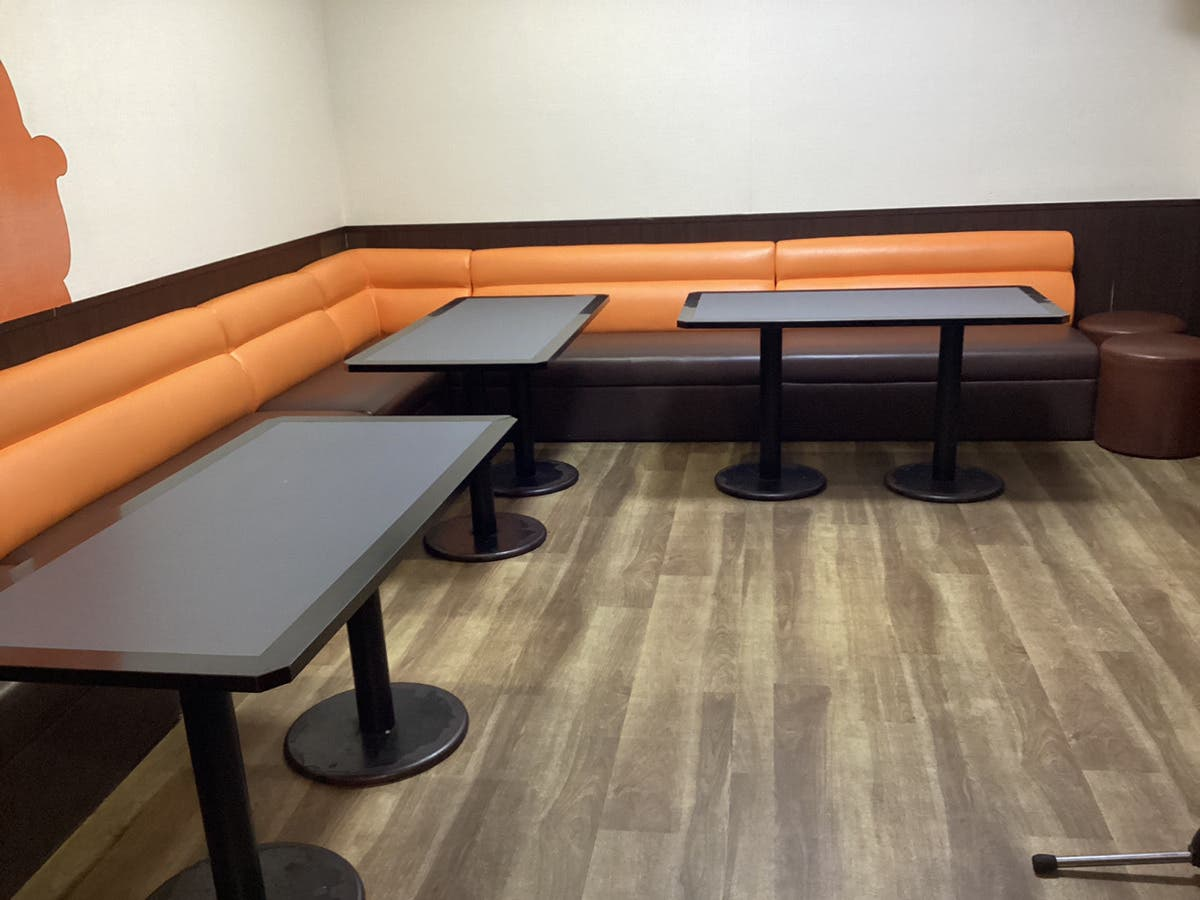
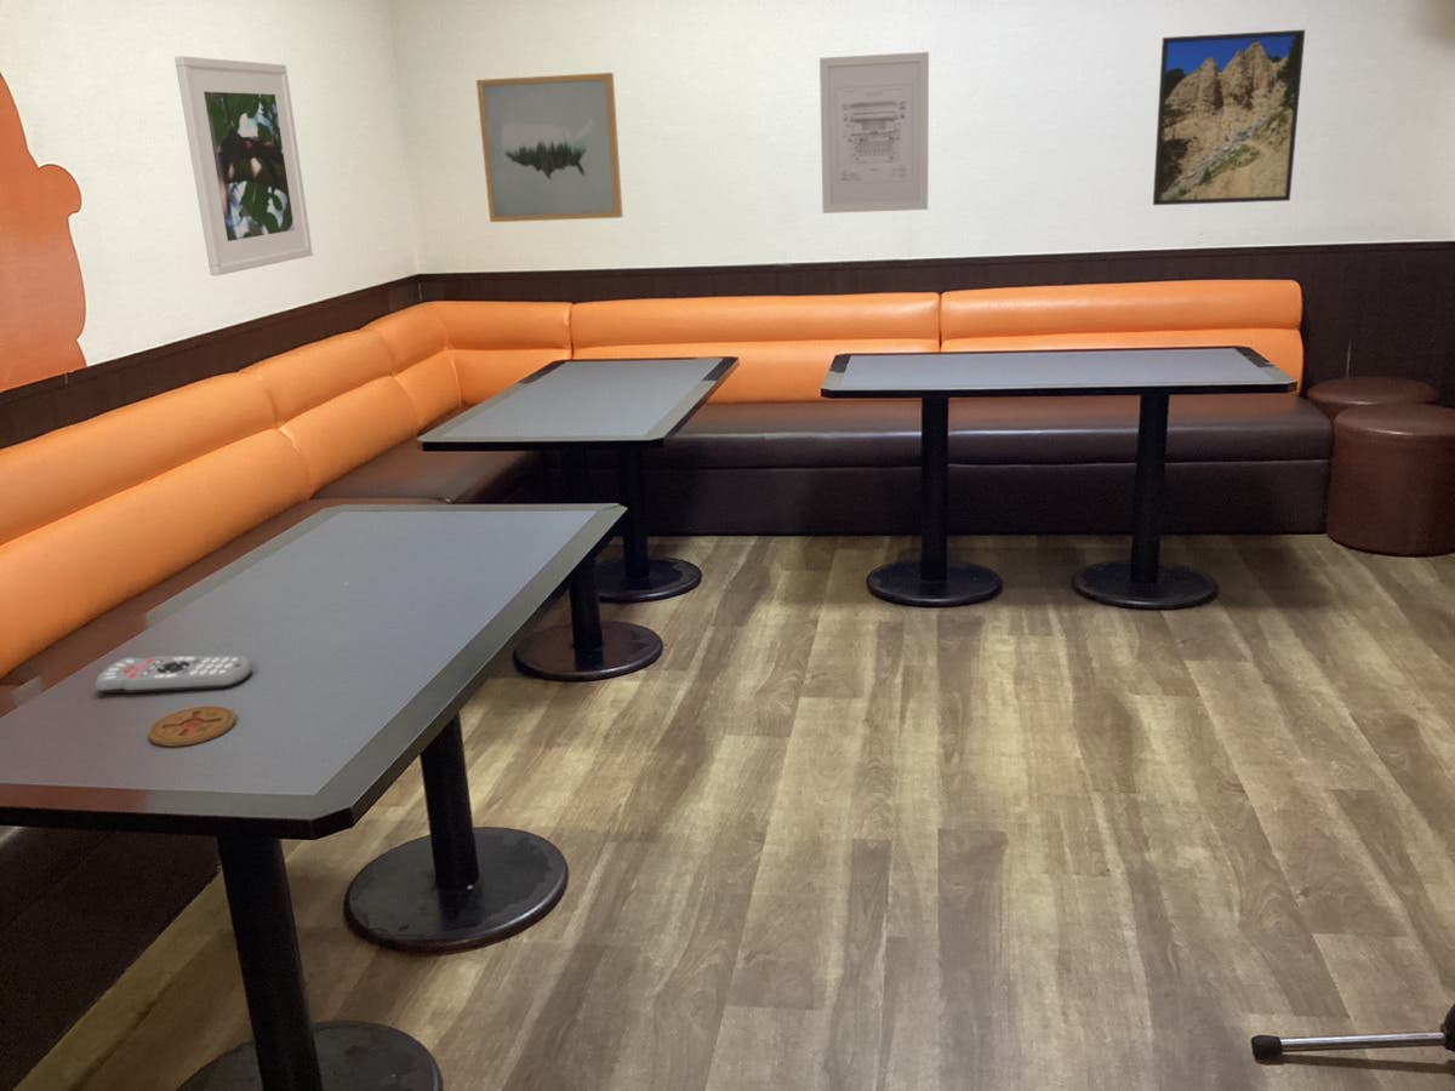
+ remote control [93,655,253,695]
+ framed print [1152,29,1306,206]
+ wall art [475,72,624,223]
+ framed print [173,55,314,276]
+ coaster [147,706,236,748]
+ wall art [818,51,930,215]
